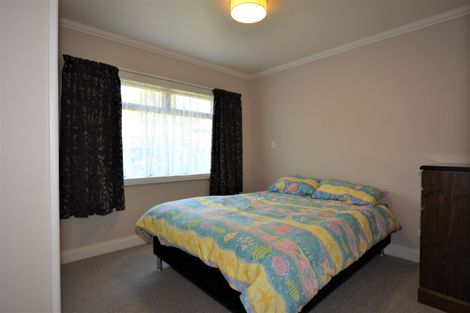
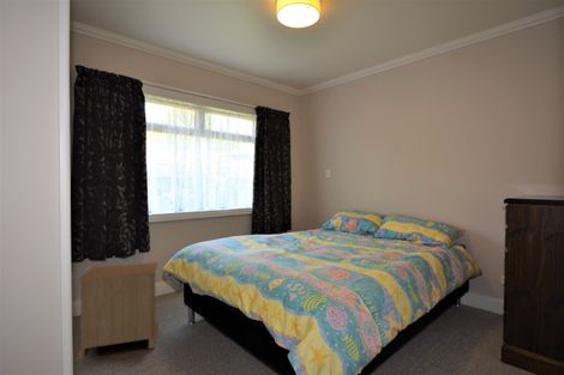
+ nightstand [77,261,160,361]
